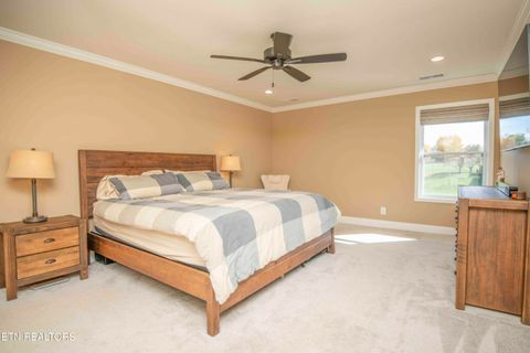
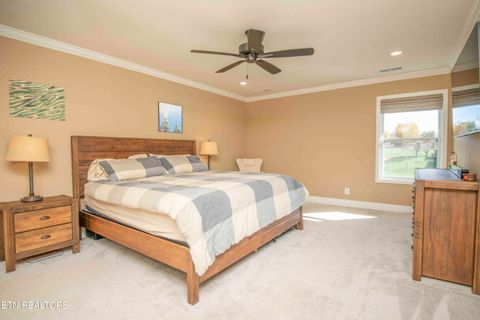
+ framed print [157,101,184,134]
+ wall art [8,77,66,122]
